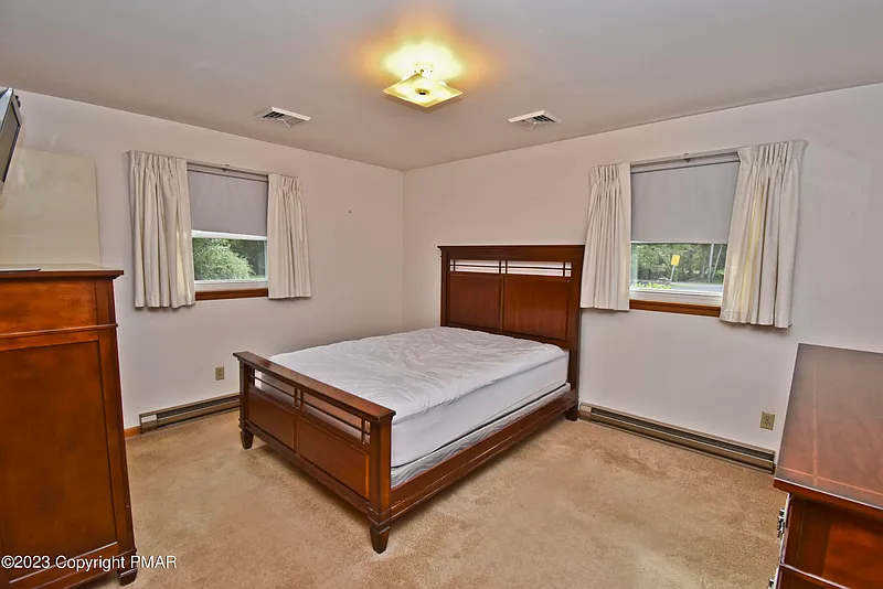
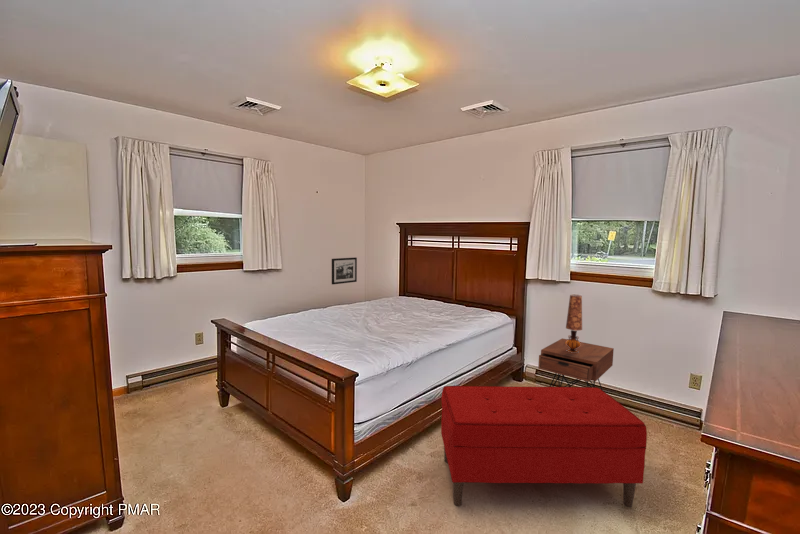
+ picture frame [331,257,358,285]
+ bench [440,385,648,508]
+ nightstand [537,337,615,391]
+ table lamp [565,293,583,353]
